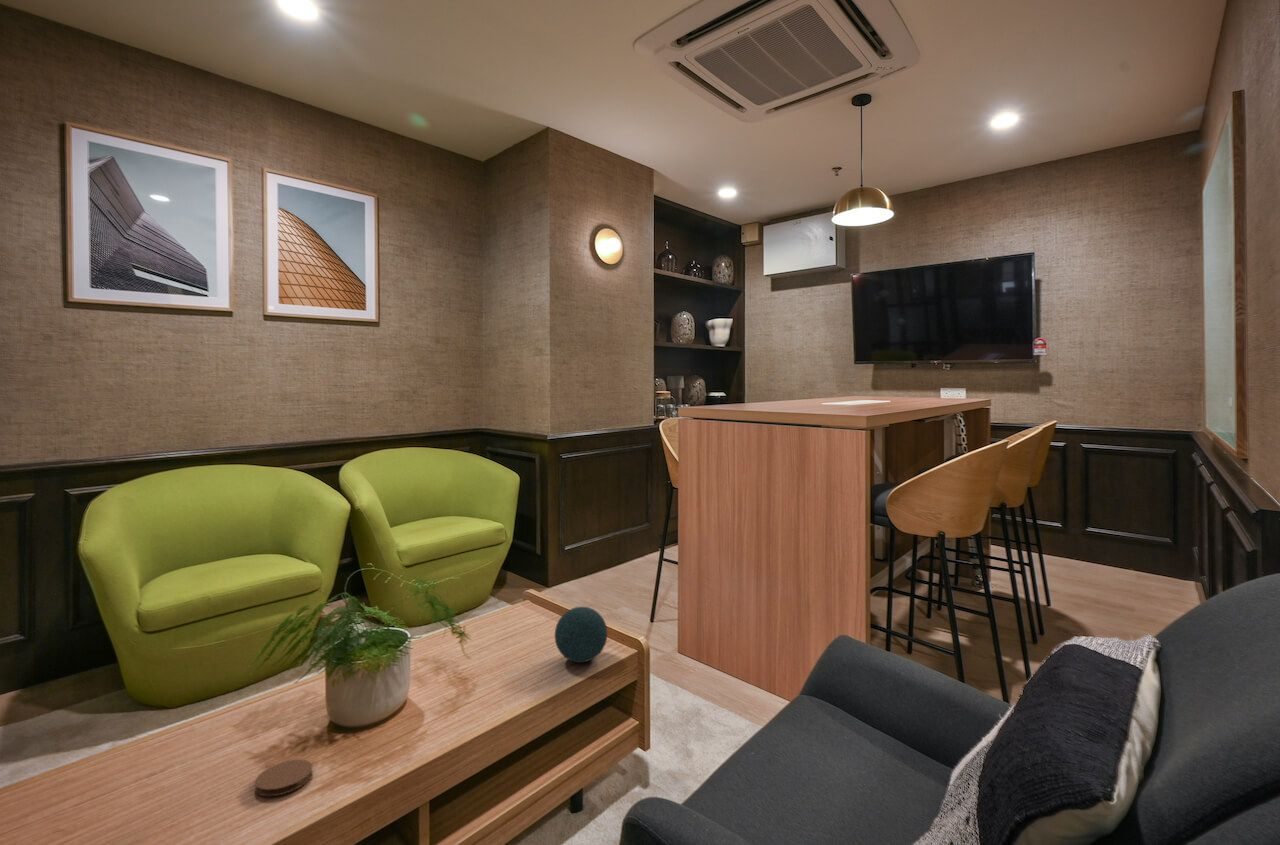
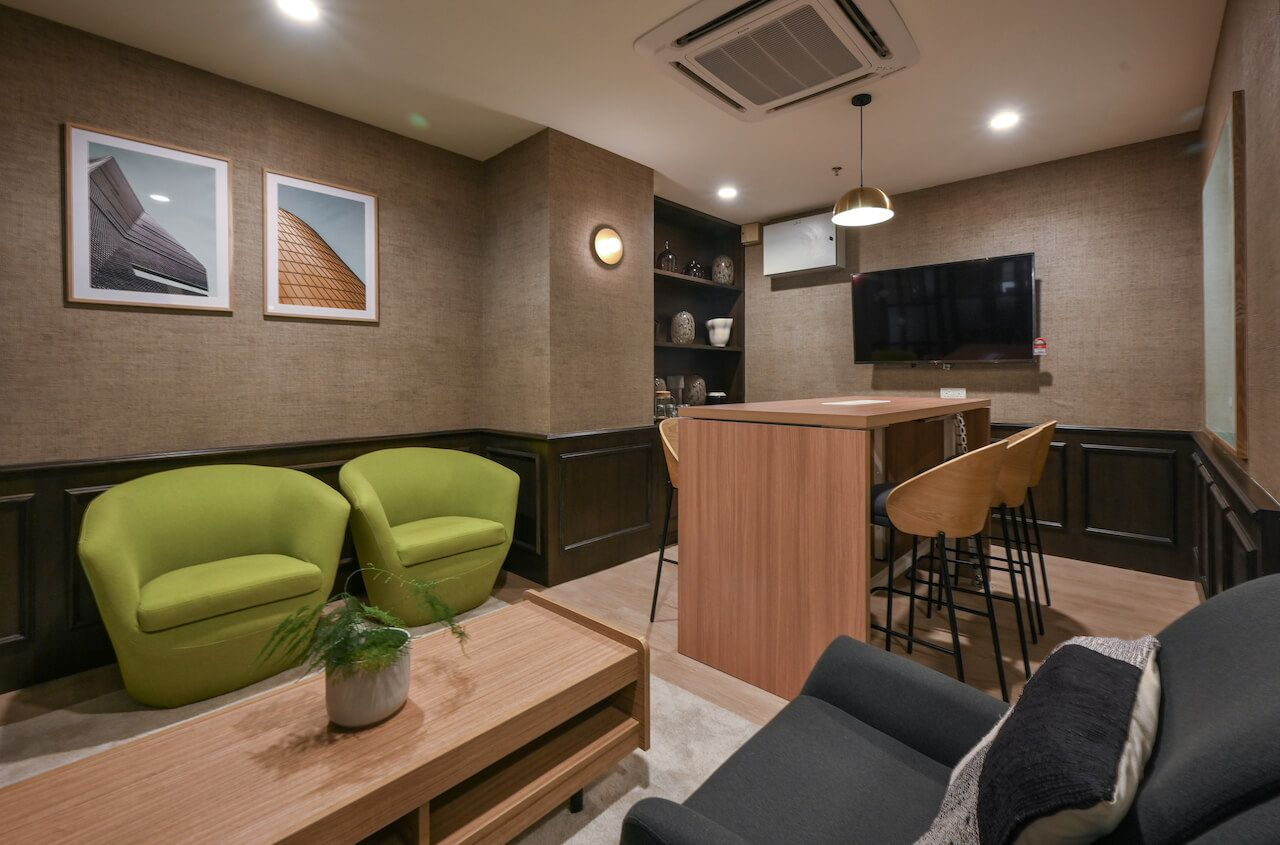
- decorative orb [554,606,608,664]
- coaster [254,759,314,797]
